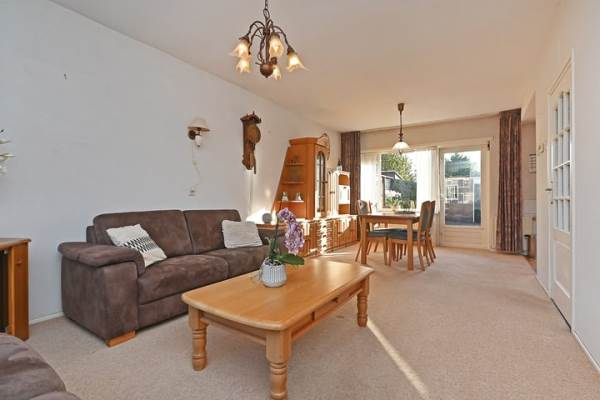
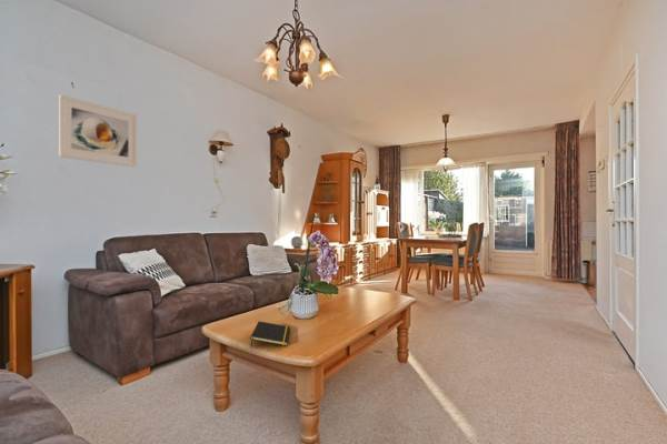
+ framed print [58,93,139,169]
+ notepad [249,321,291,349]
